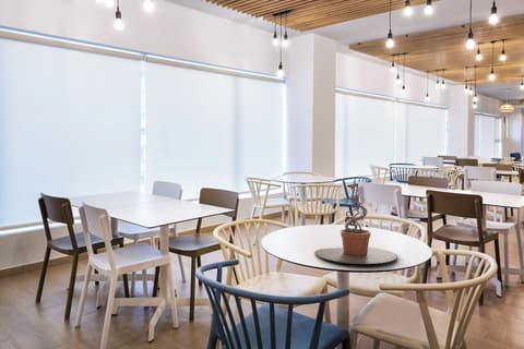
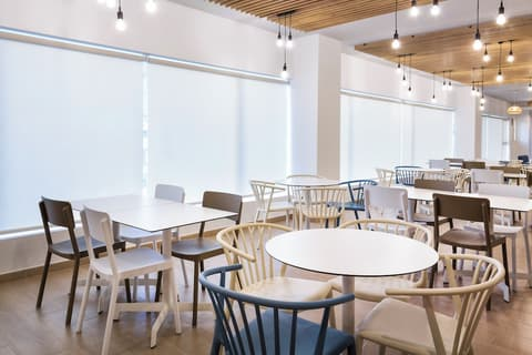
- potted plant [314,182,398,265]
